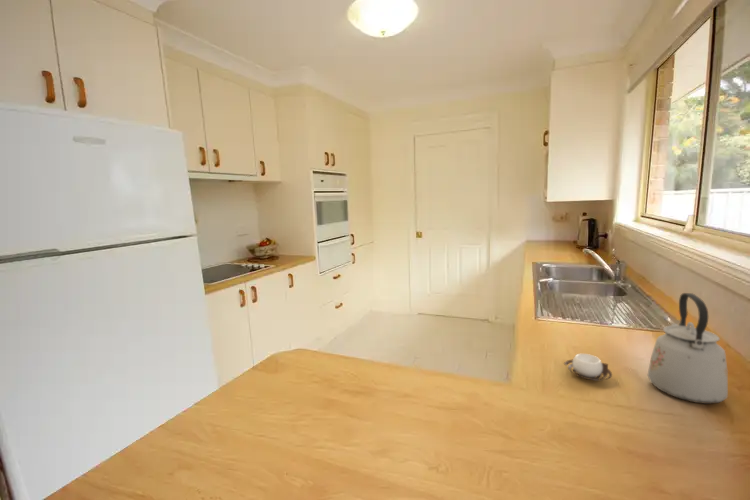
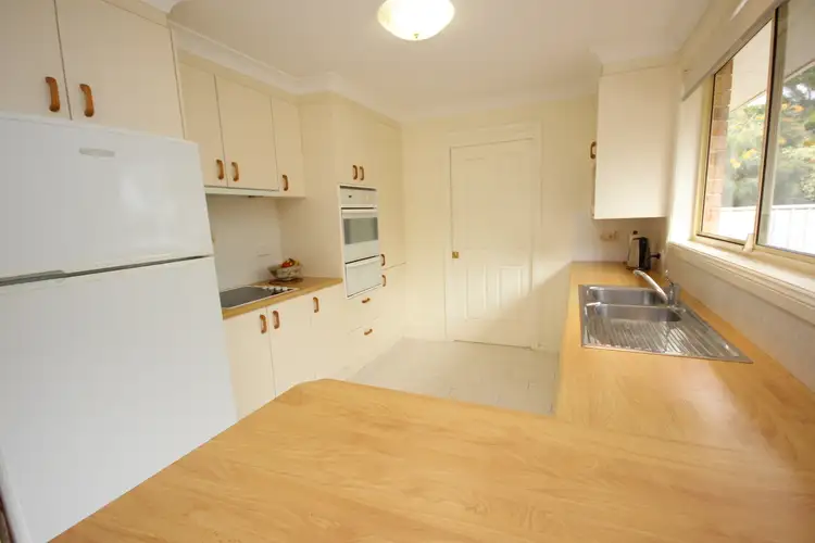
- kettle [646,292,729,405]
- cup [563,353,613,382]
